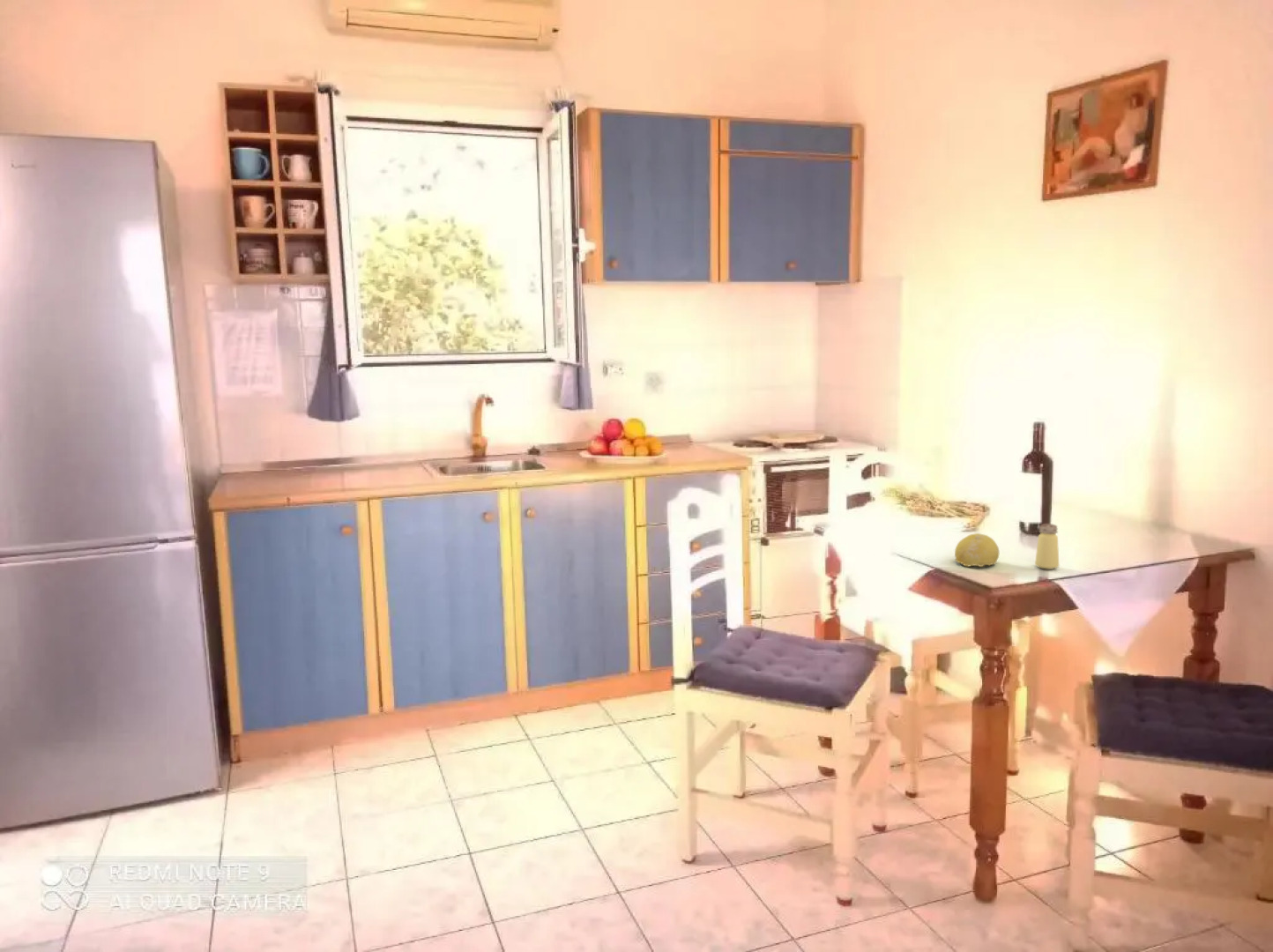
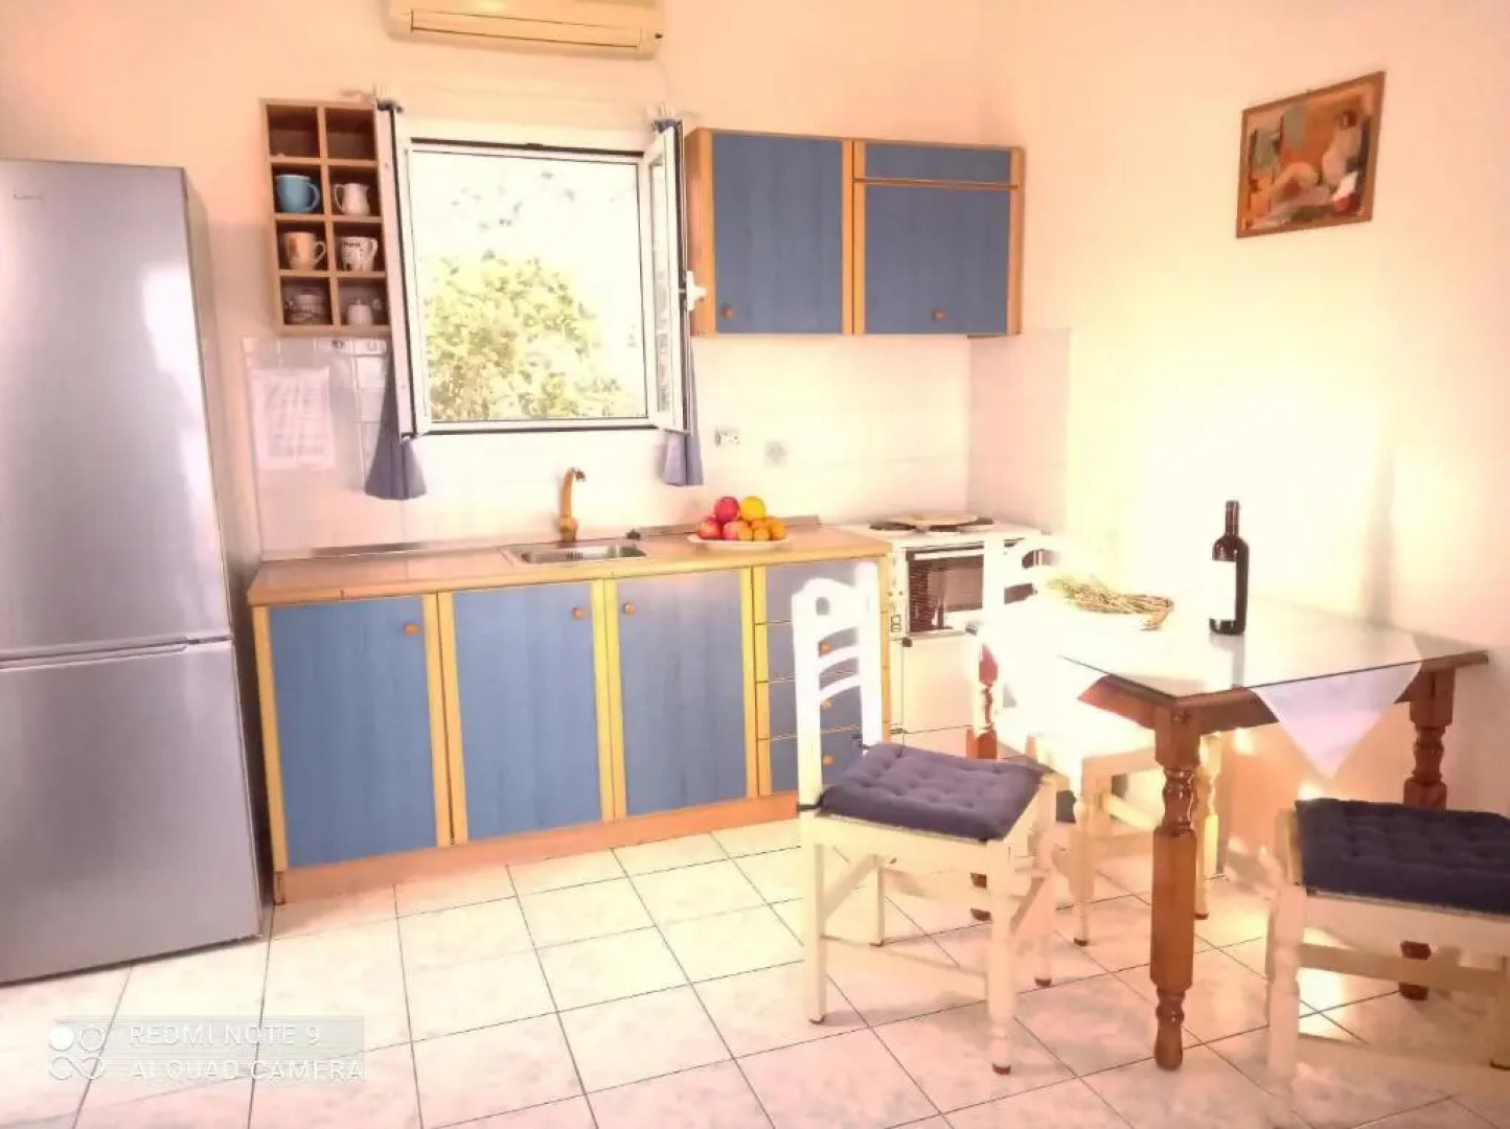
- fruit [954,532,1001,568]
- saltshaker [1034,523,1060,570]
